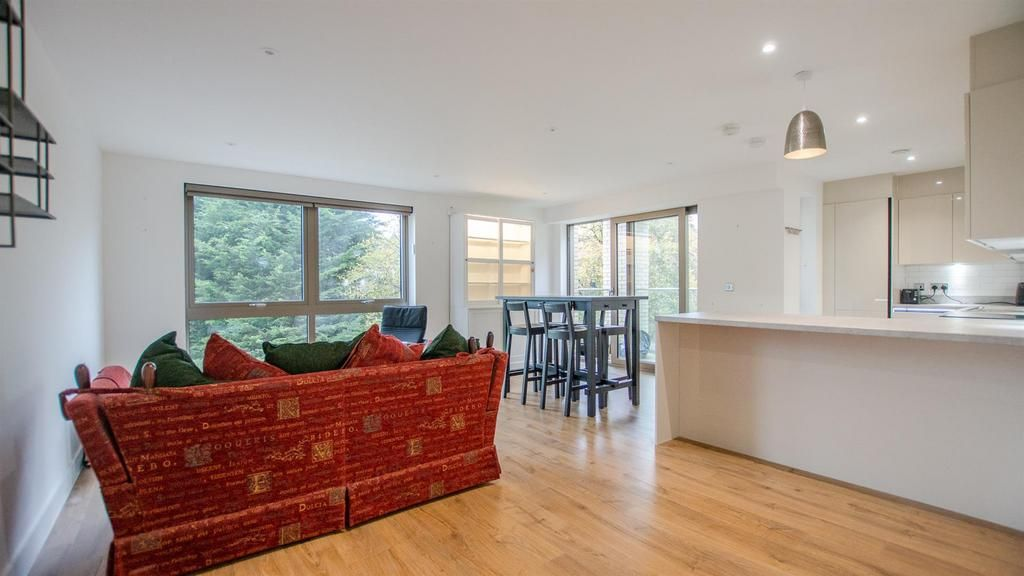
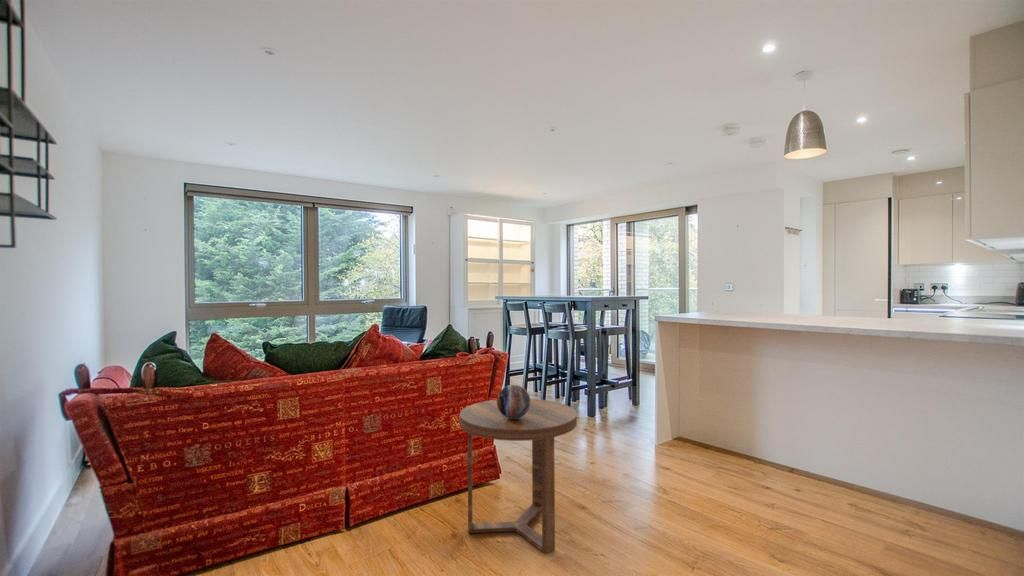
+ side table [459,398,578,555]
+ decorative orb [496,384,531,419]
